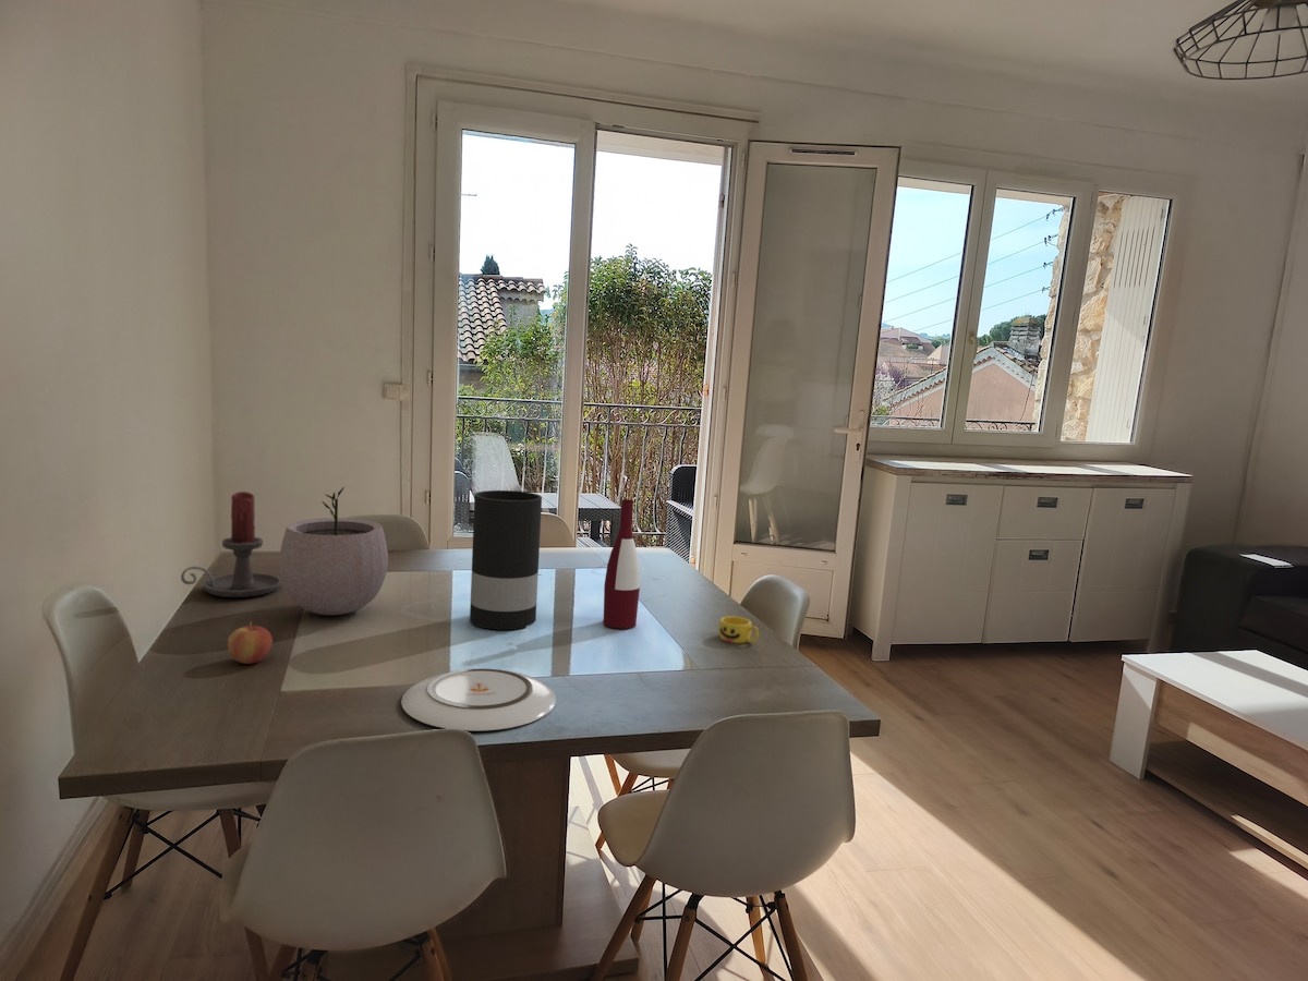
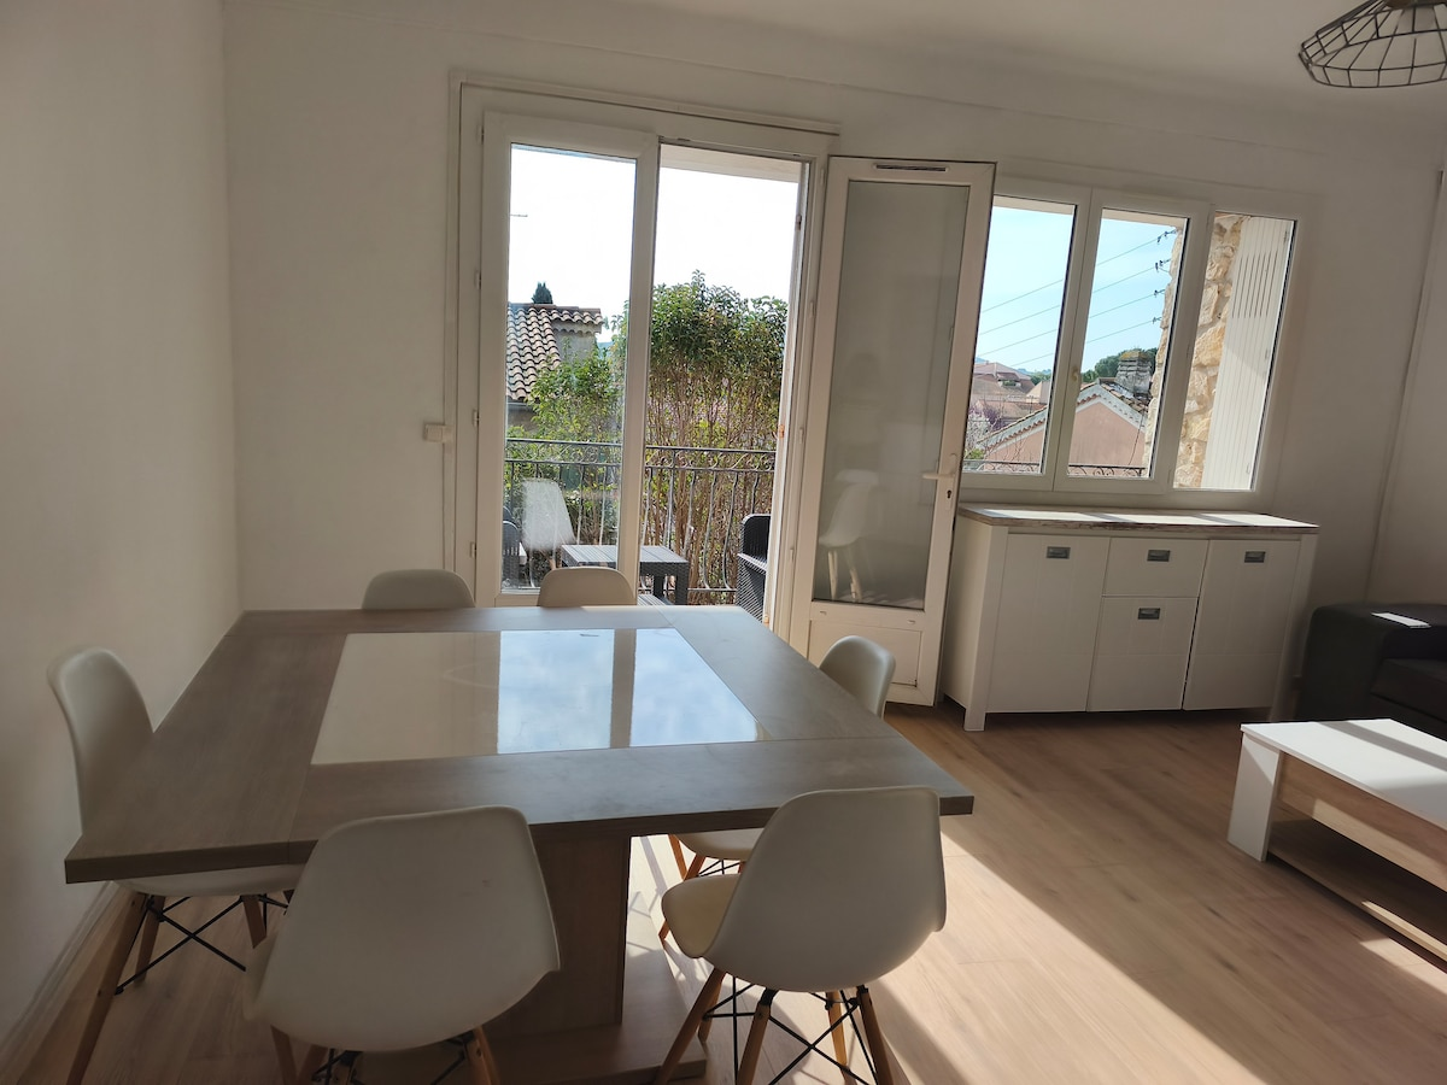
- cup [717,615,760,644]
- apple [227,620,274,665]
- plate [400,668,557,732]
- candle holder [180,491,282,598]
- plant pot [278,486,389,616]
- vase [469,489,543,631]
- alcohol [602,498,641,630]
